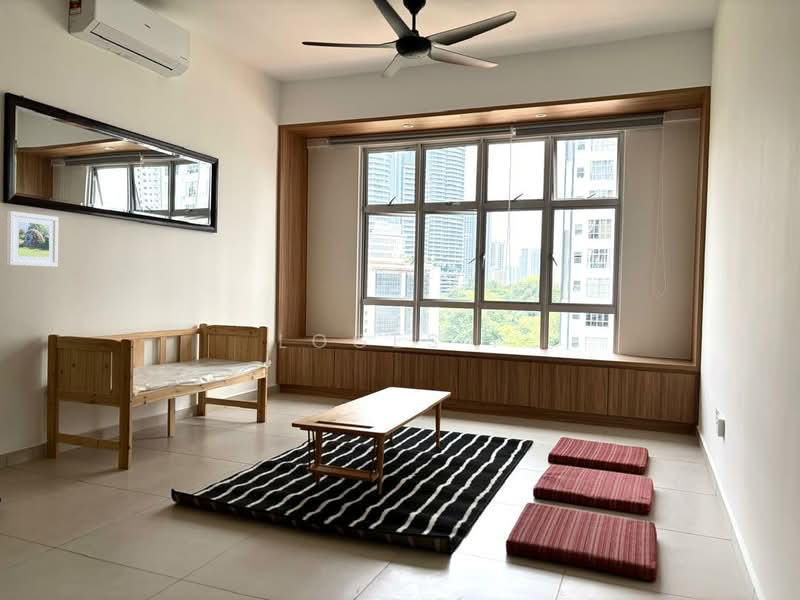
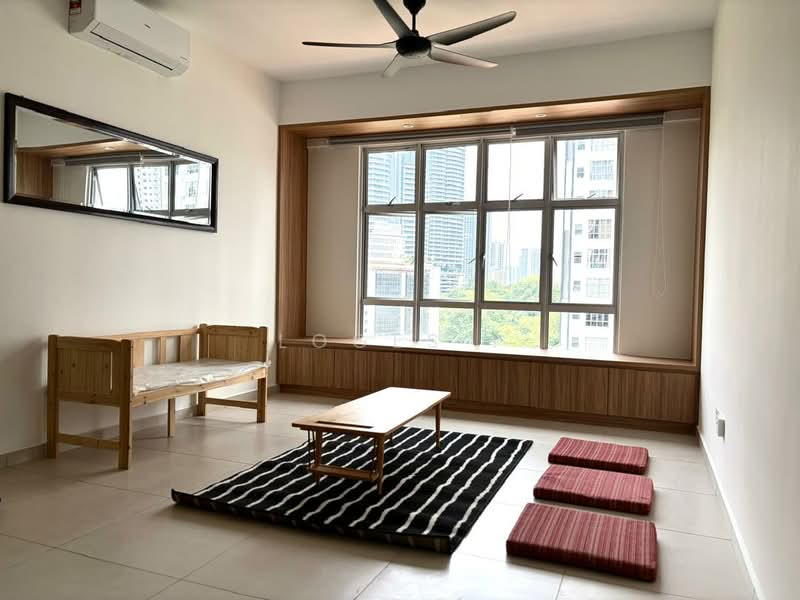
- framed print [6,210,59,268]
